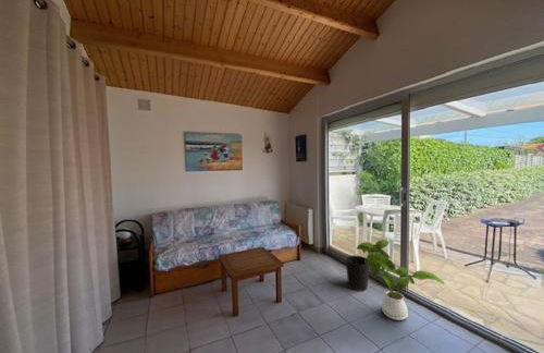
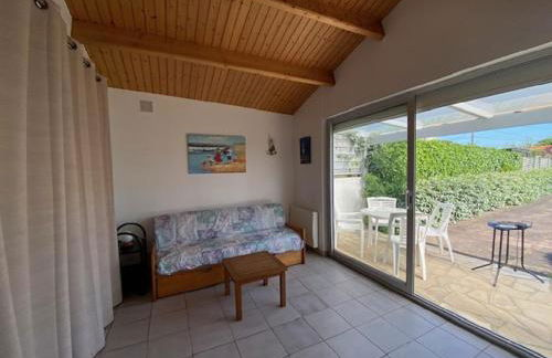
- house plant [355,239,446,321]
- wastebasket [344,254,370,292]
